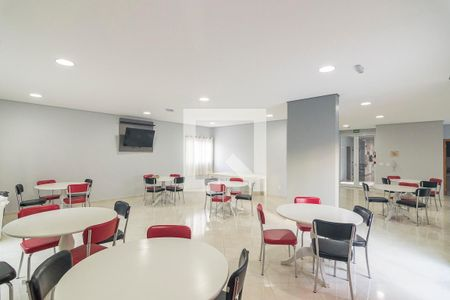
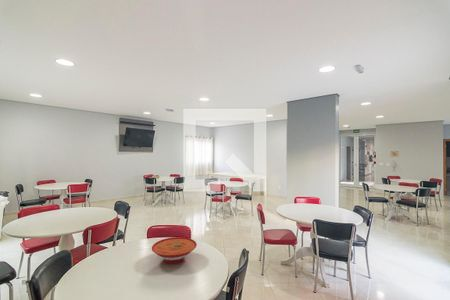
+ bowl [151,236,198,264]
